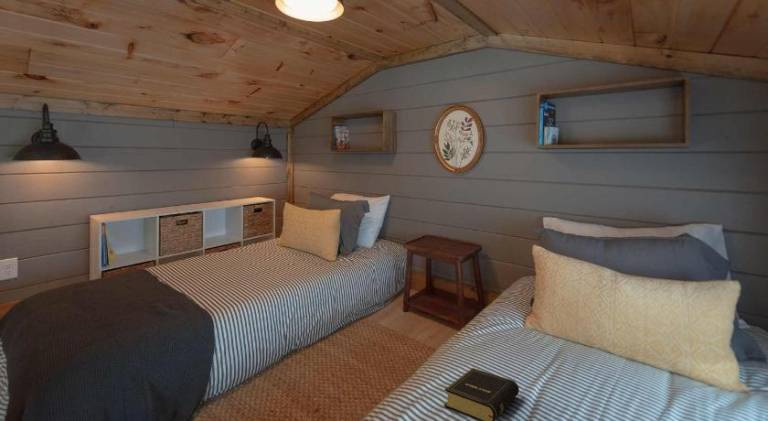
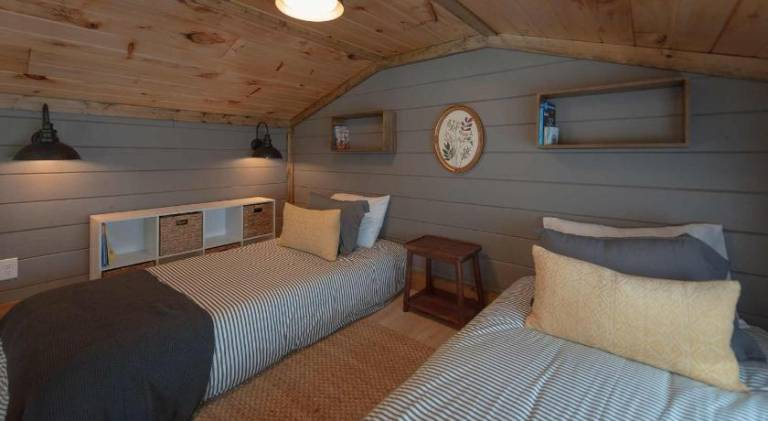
- book [443,367,520,421]
